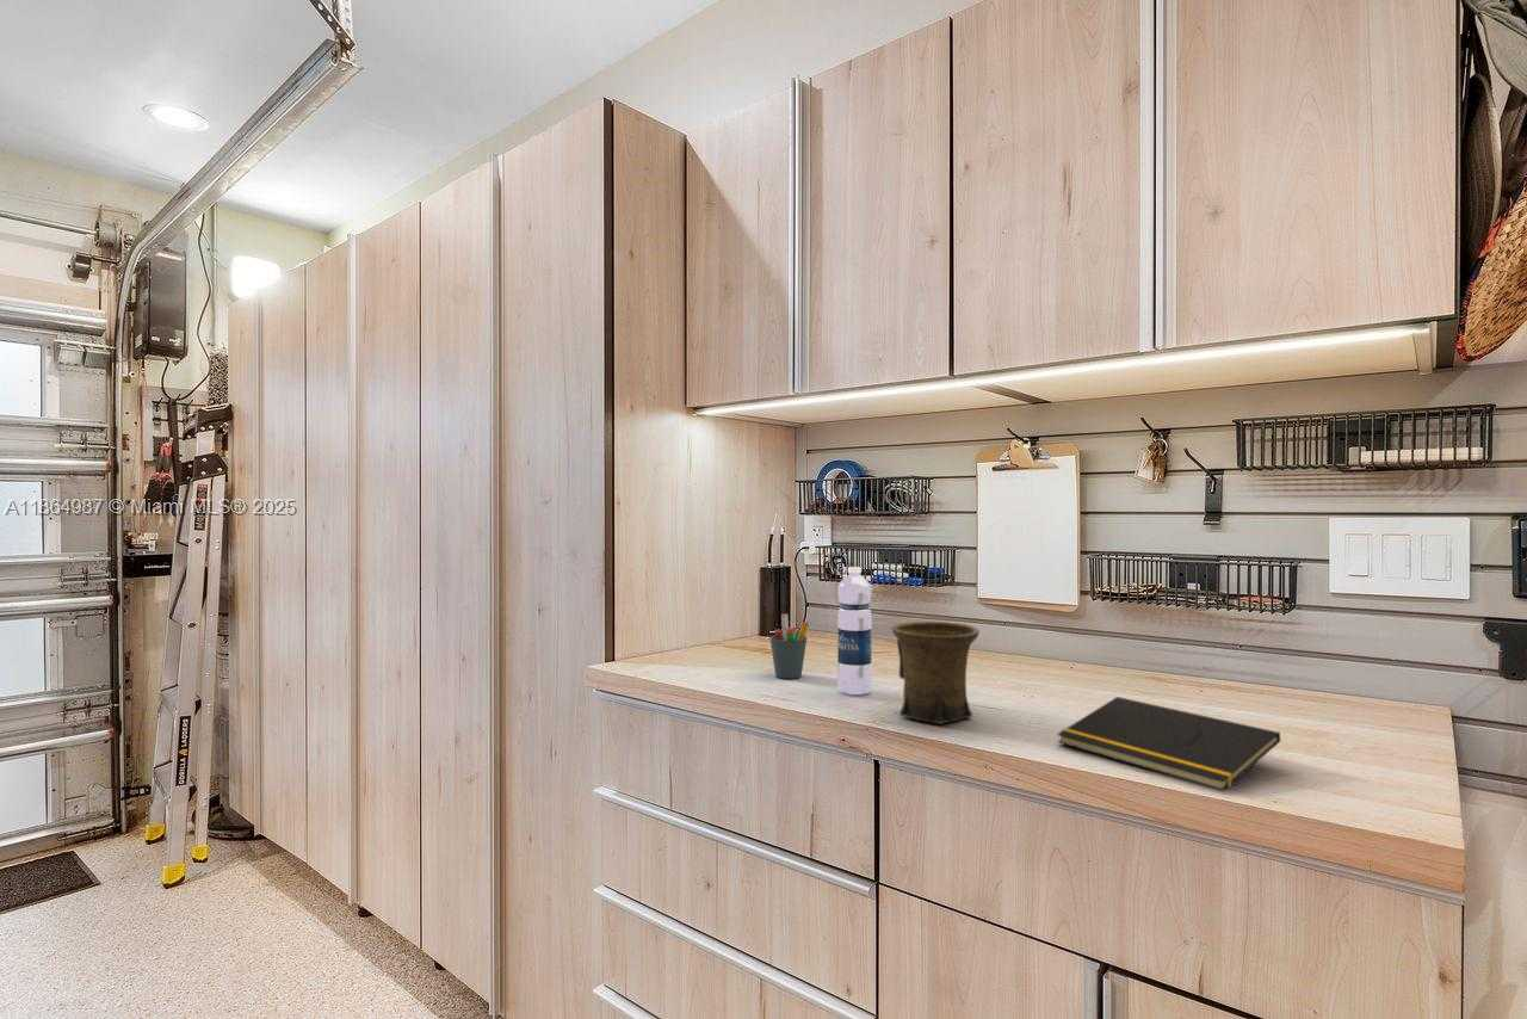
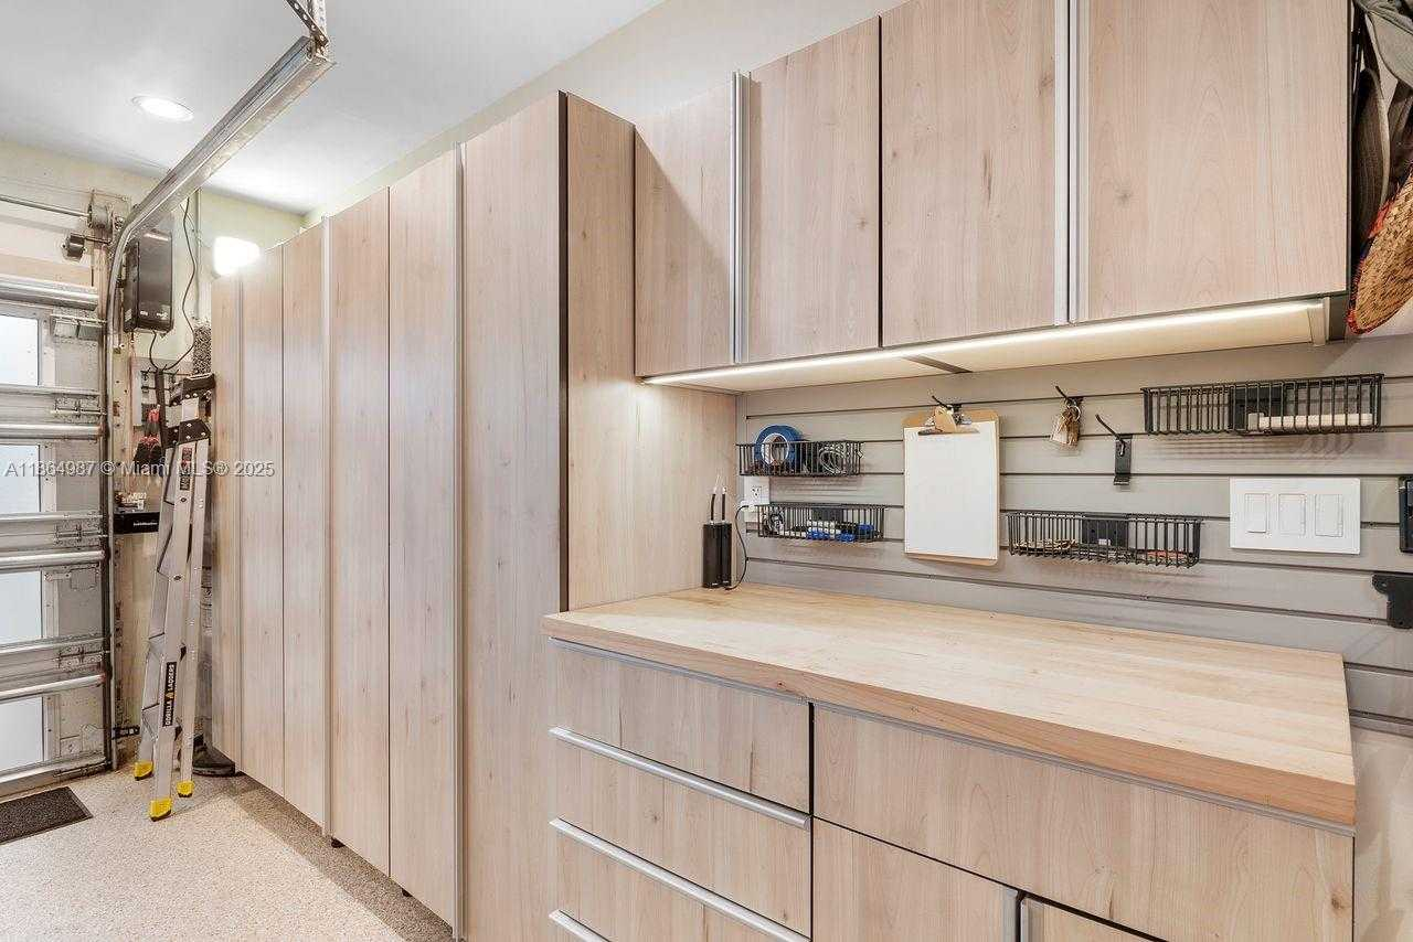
- water bottle [836,566,873,696]
- mug [890,620,981,725]
- pen holder [769,613,810,680]
- notepad [1056,696,1281,792]
